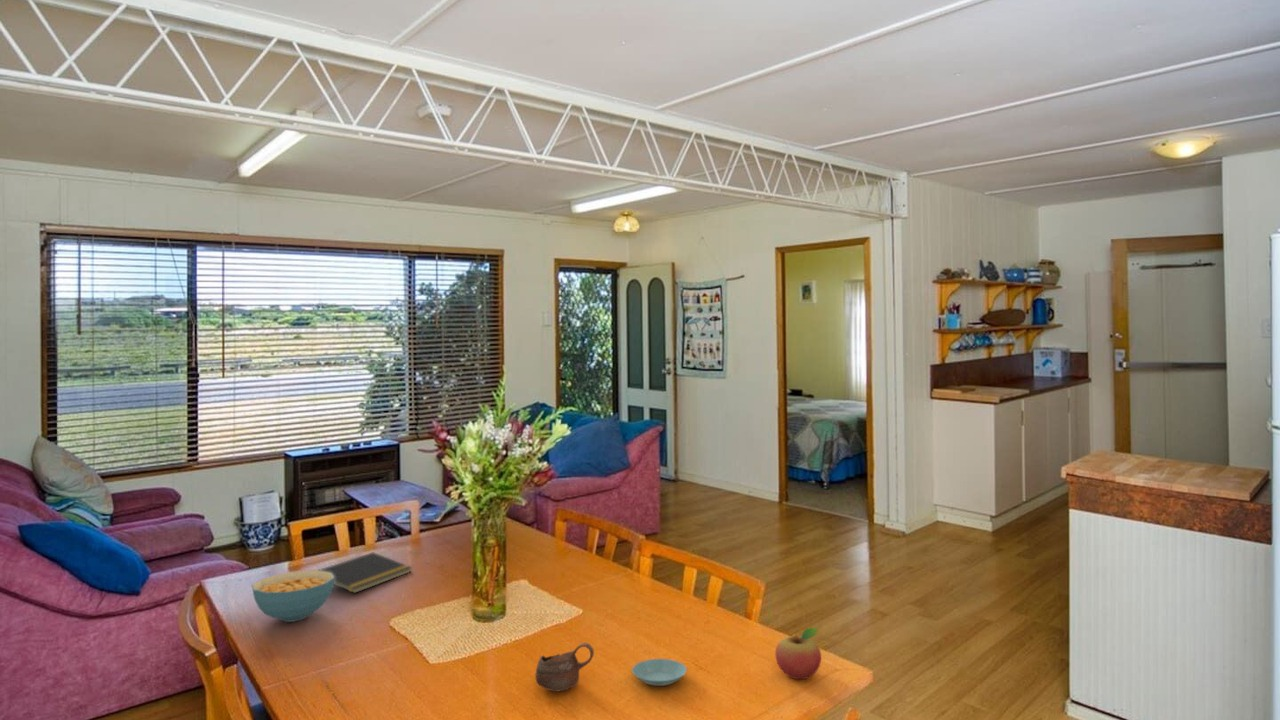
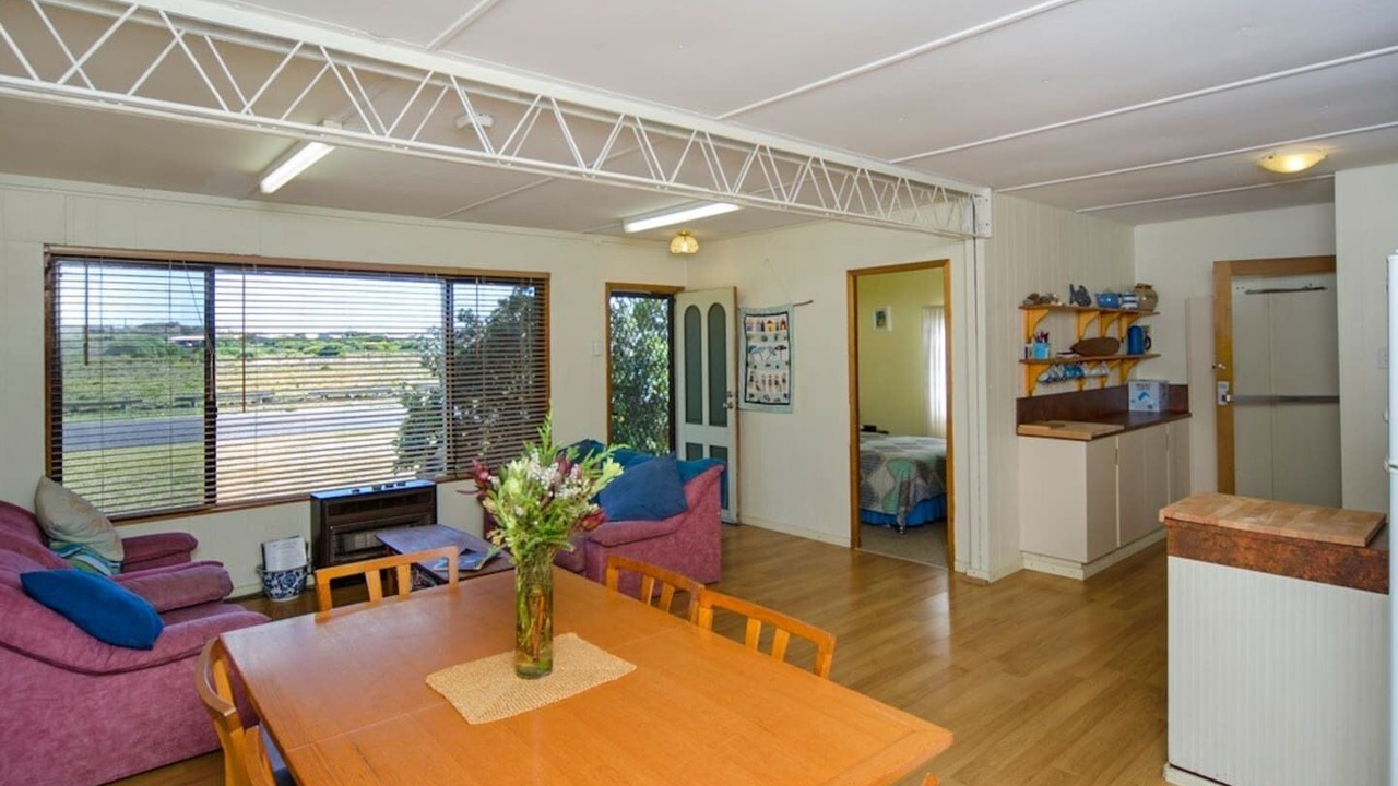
- saucer [631,658,688,687]
- cereal bowl [251,569,335,623]
- fruit [774,627,822,680]
- cup [534,642,595,692]
- notepad [319,551,413,594]
